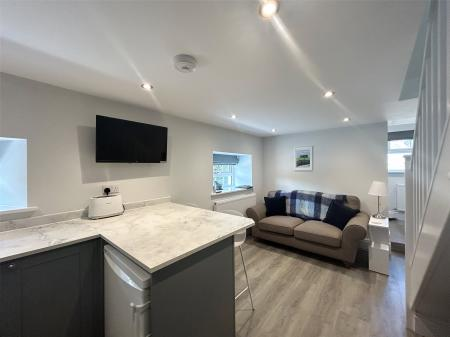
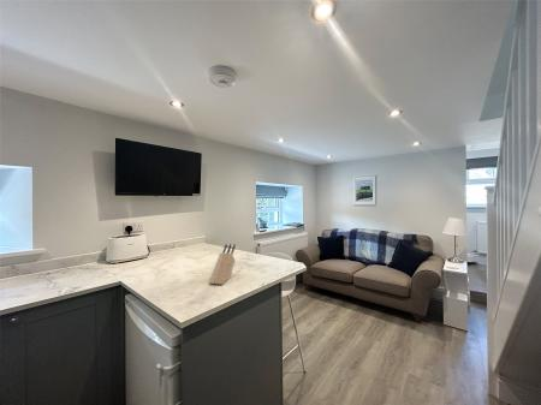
+ knife block [208,243,237,286]
